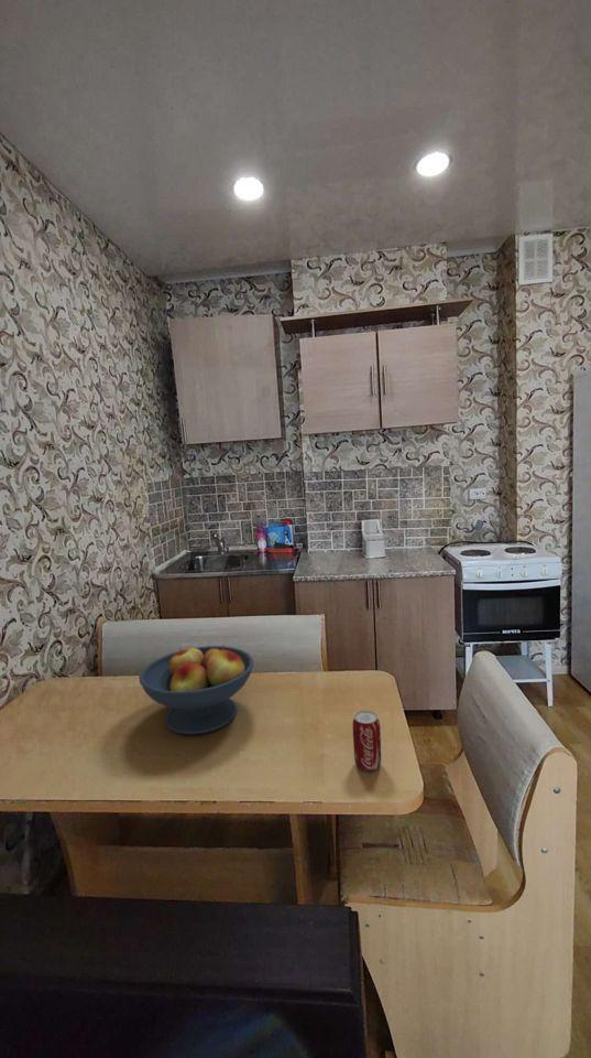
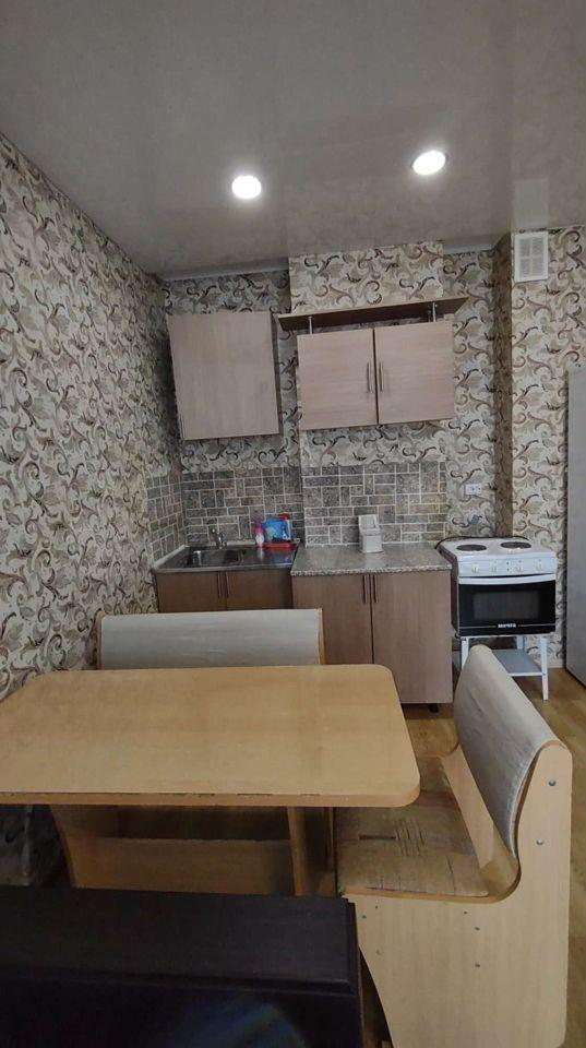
- fruit bowl [139,644,254,735]
- beverage can [352,710,382,771]
